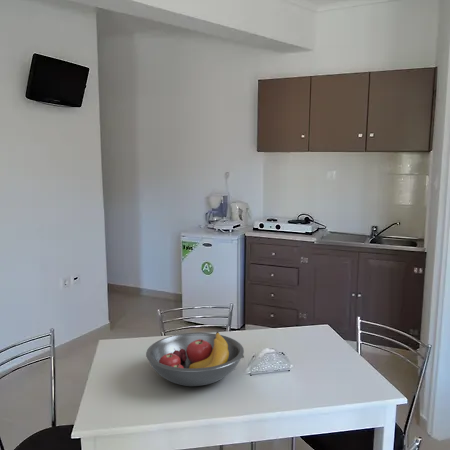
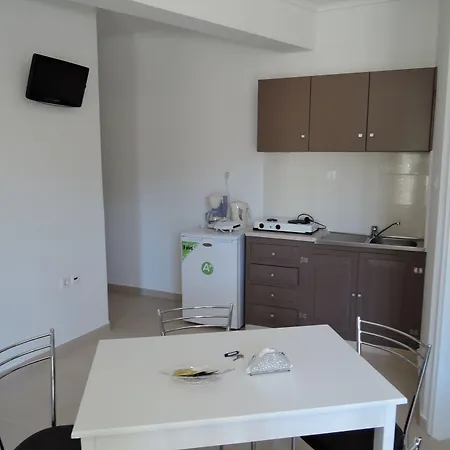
- fruit bowl [145,331,245,387]
